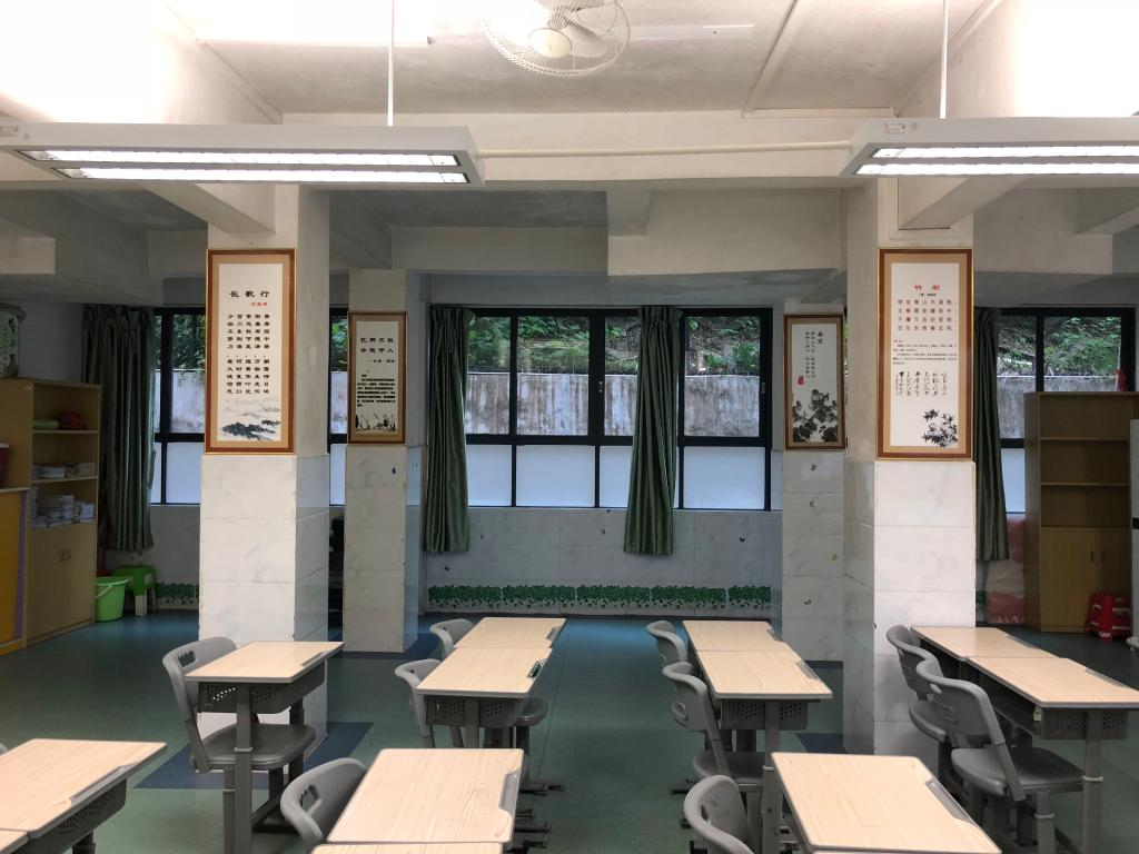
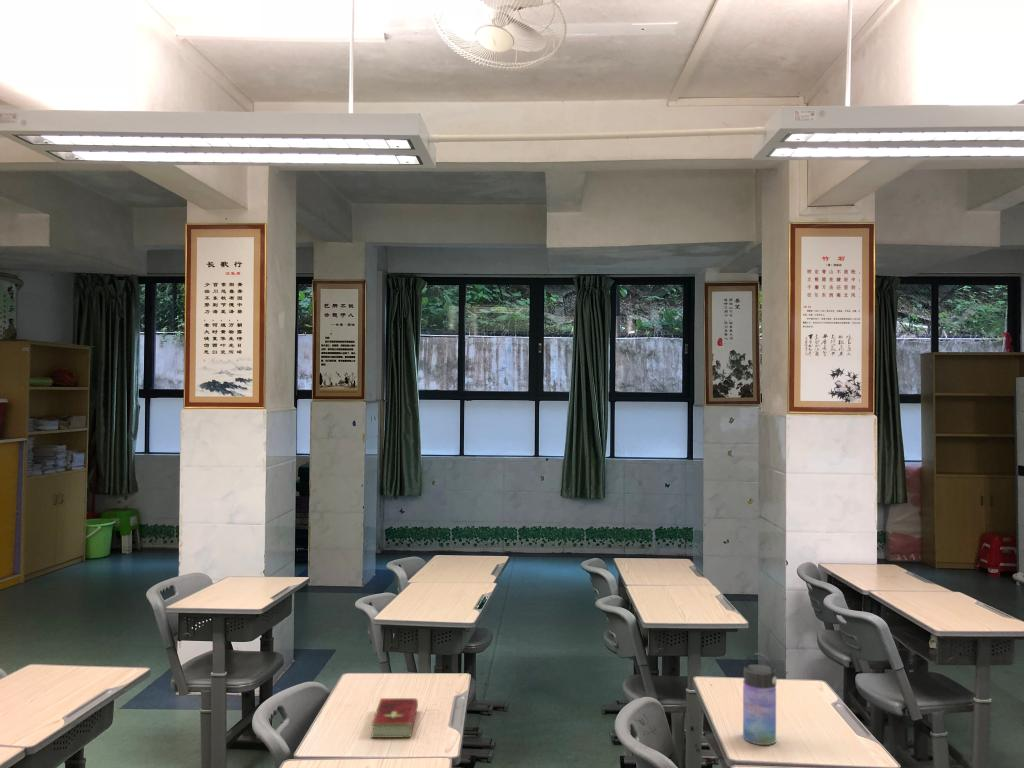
+ water bottle [742,652,778,746]
+ hardcover book [370,697,419,739]
